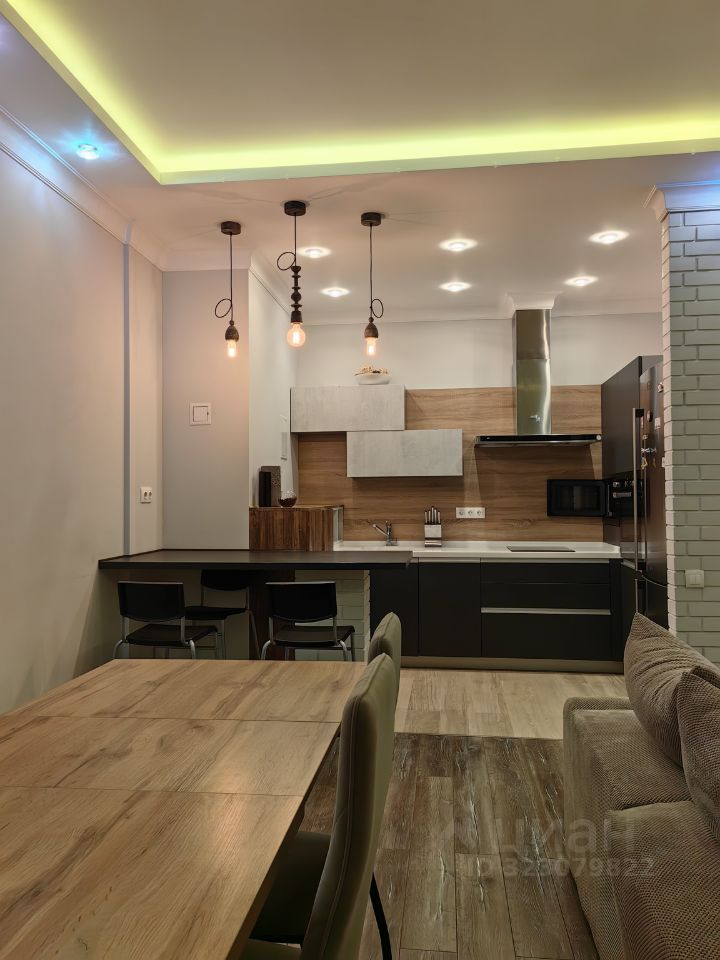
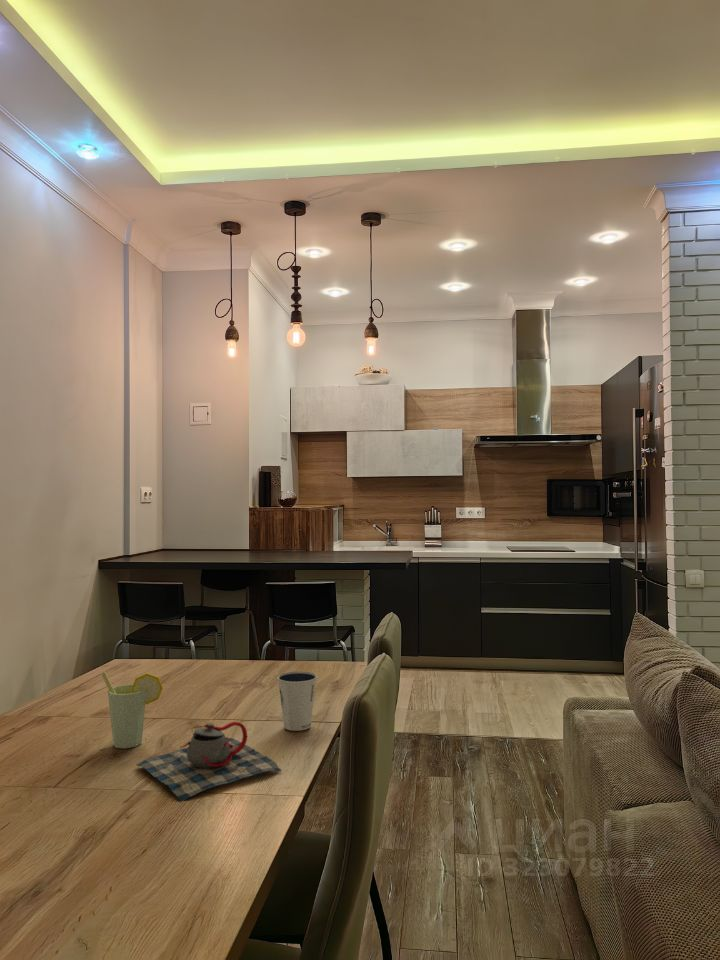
+ teapot [135,721,283,803]
+ dixie cup [276,670,318,732]
+ cup [100,671,164,749]
